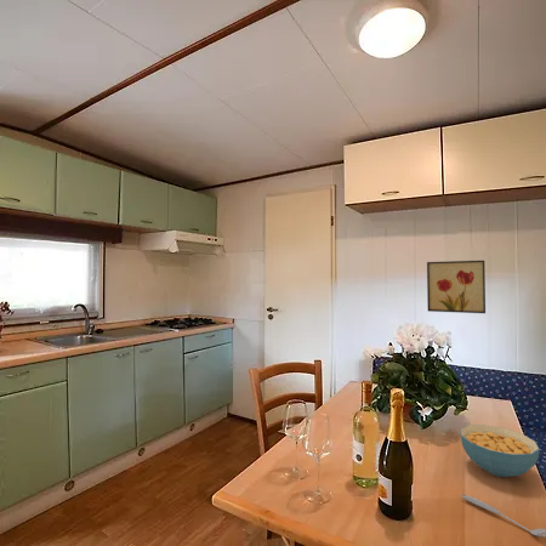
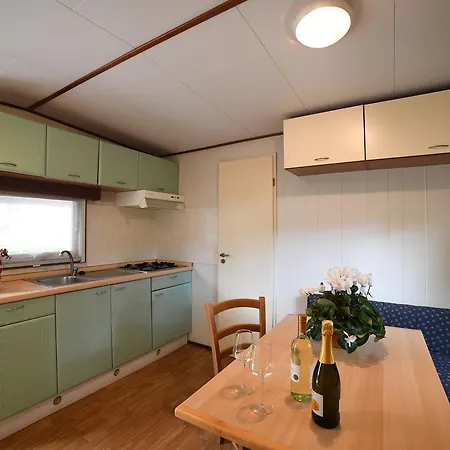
- cereal bowl [459,423,541,478]
- spoon [460,494,546,539]
- wall art [426,260,487,314]
